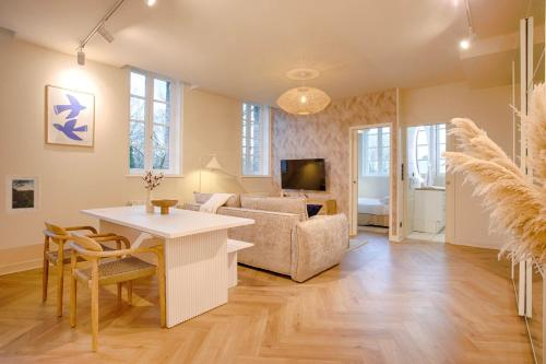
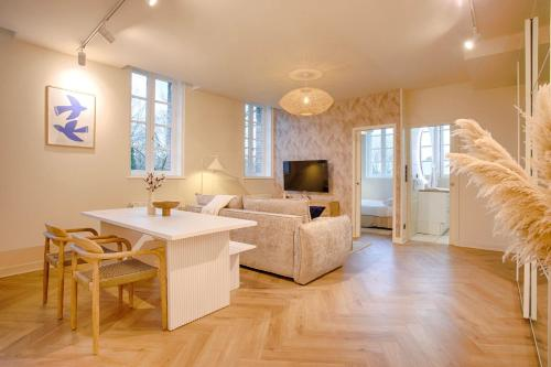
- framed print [4,174,41,215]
